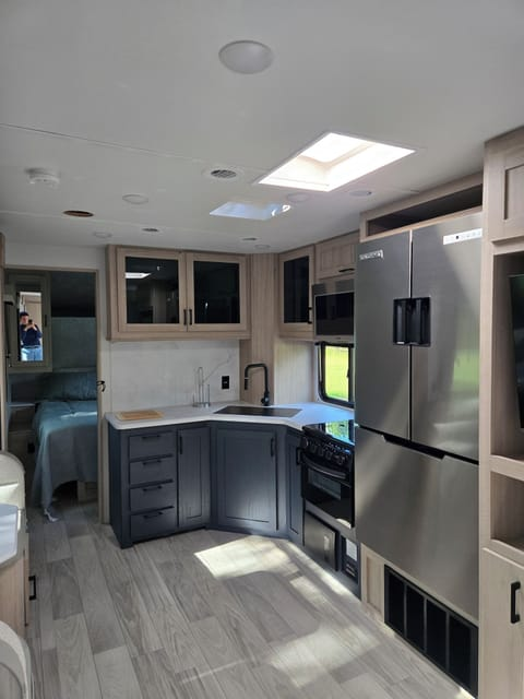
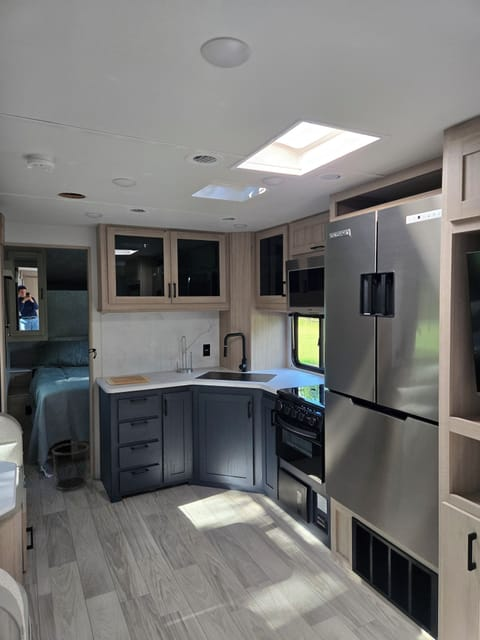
+ waste bin [51,442,90,491]
